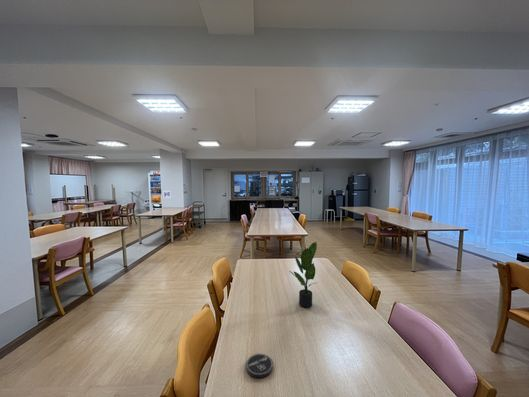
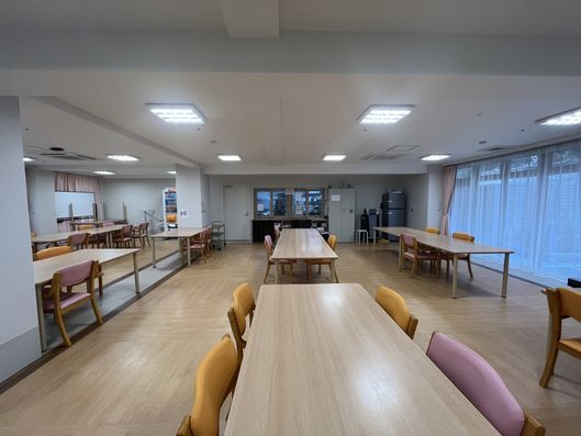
- coaster [245,353,274,379]
- potted plant [289,241,321,309]
